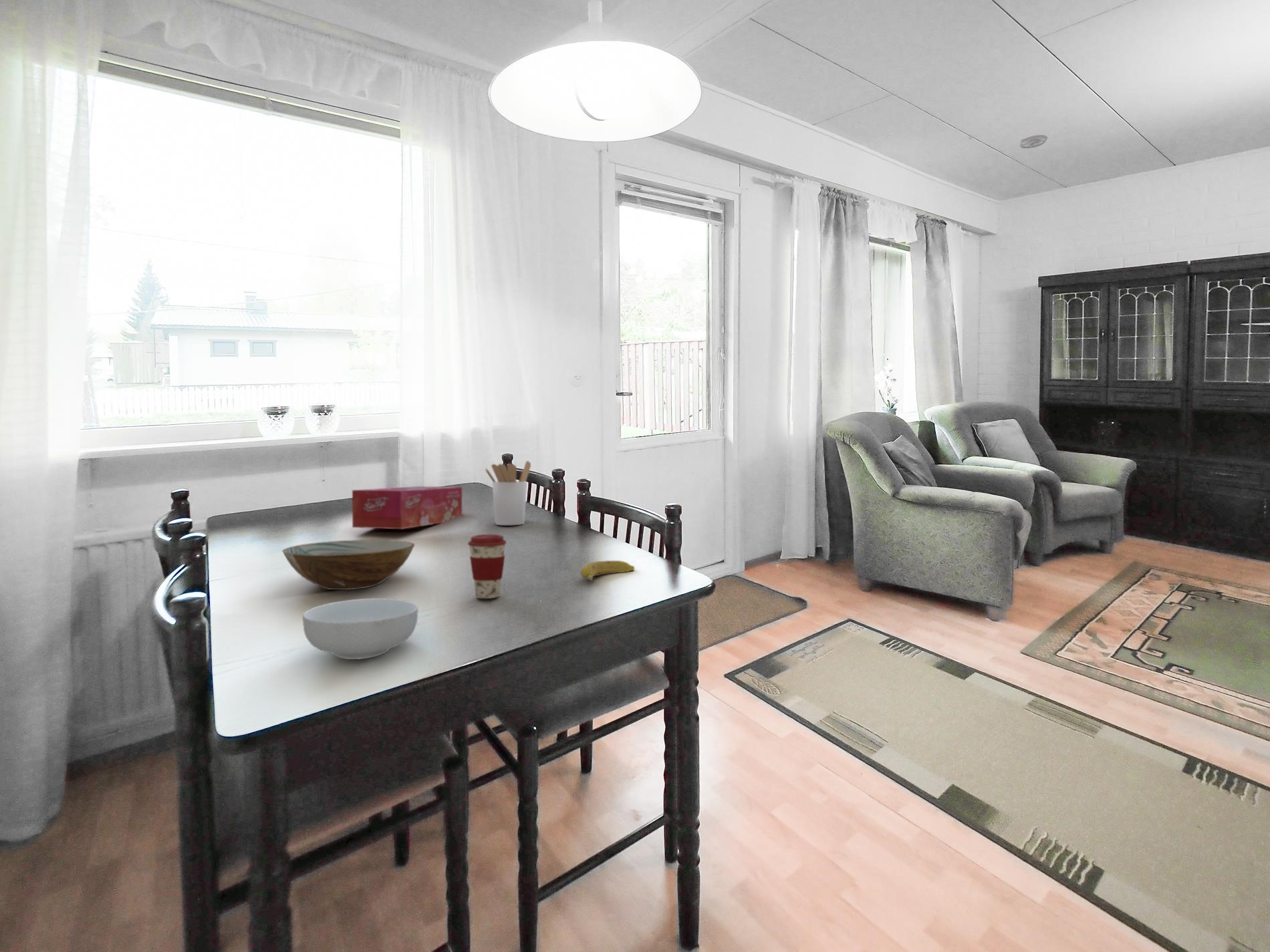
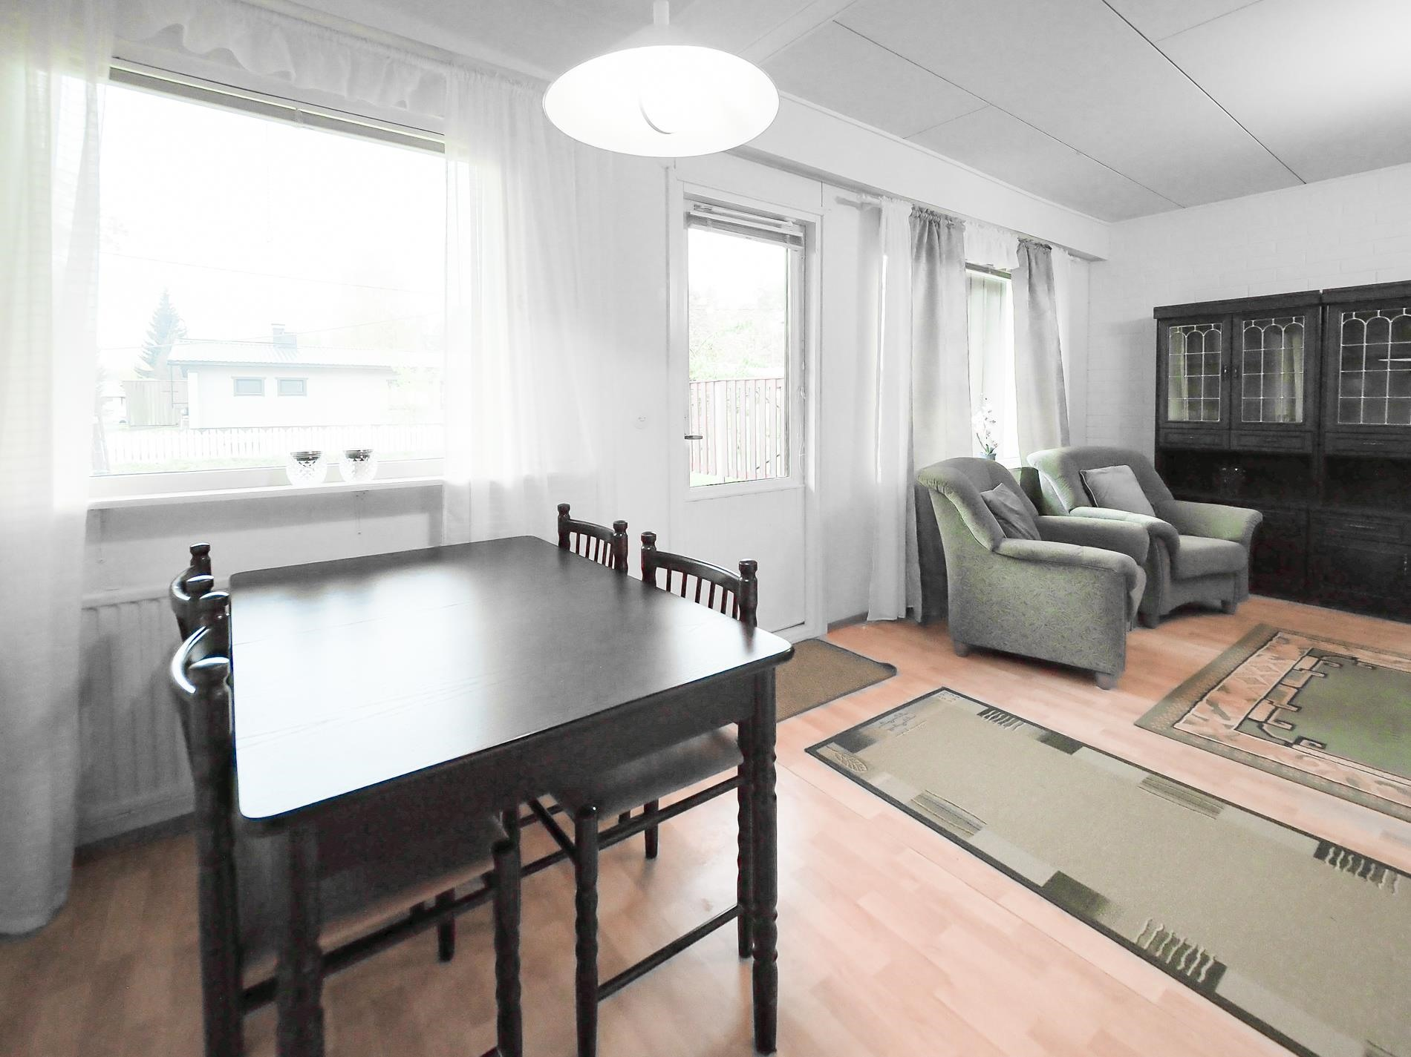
- tissue box [352,486,463,530]
- banana [580,560,635,581]
- coffee cup [467,534,507,599]
- cereal bowl [302,598,419,660]
- utensil holder [485,460,531,526]
- bowl [281,539,415,591]
- smoke detector [1019,134,1048,149]
